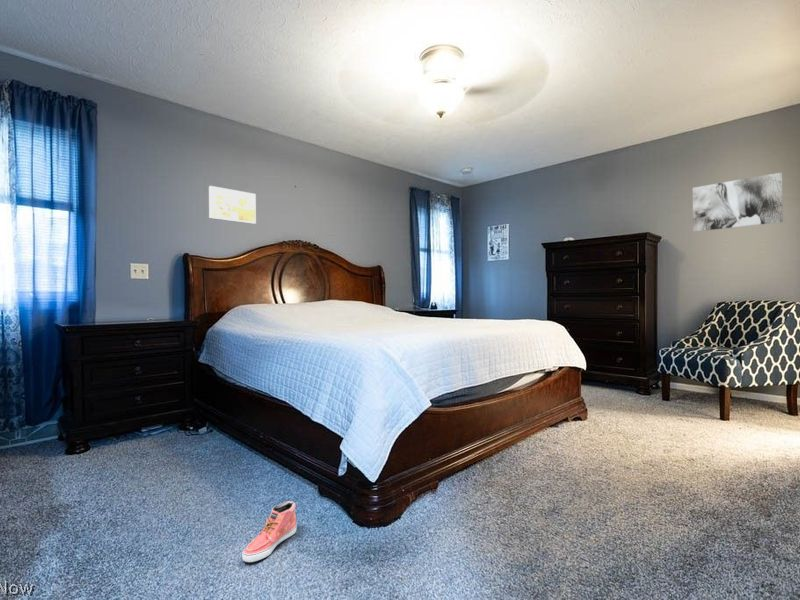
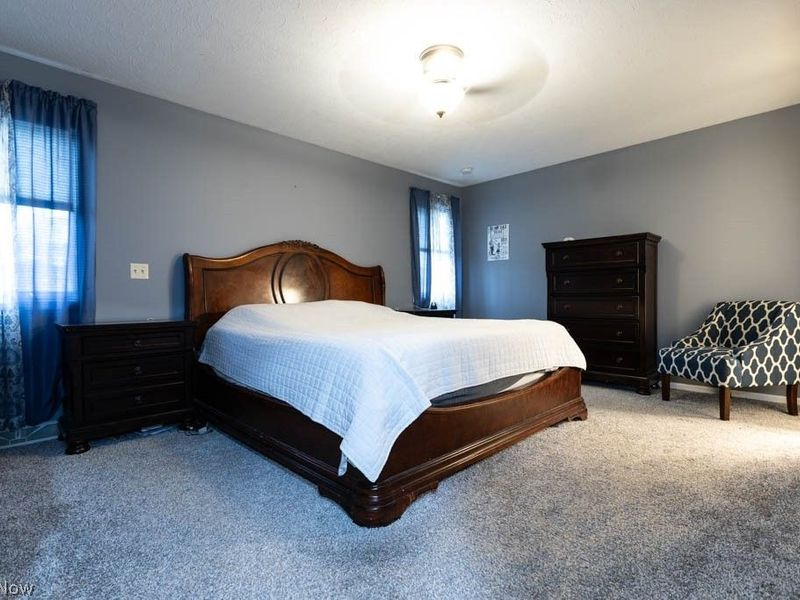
- wall art [692,171,784,233]
- shoe [241,500,298,563]
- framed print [208,185,257,225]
